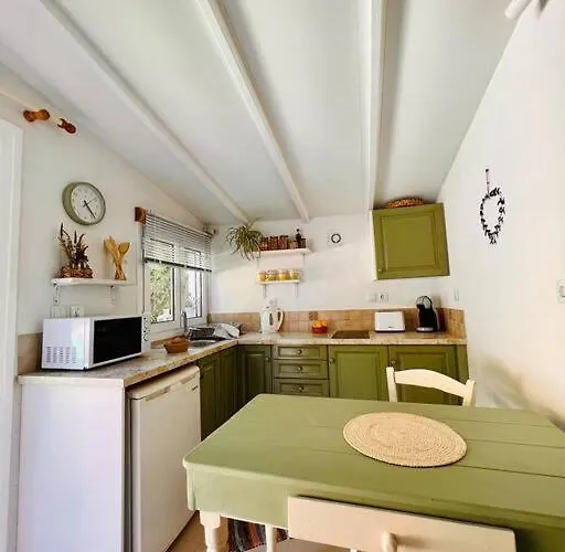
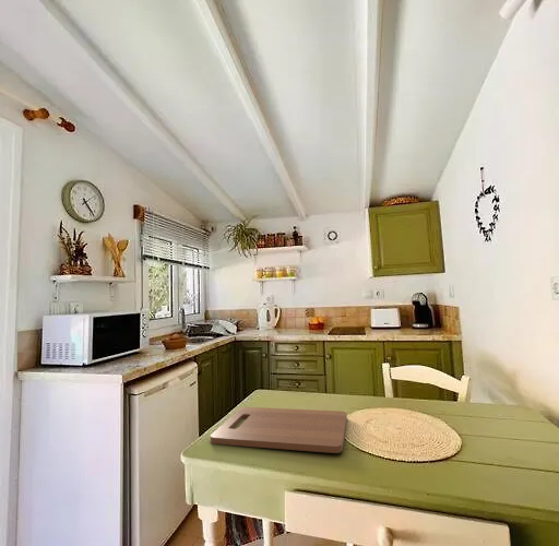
+ cutting board [210,406,348,454]
